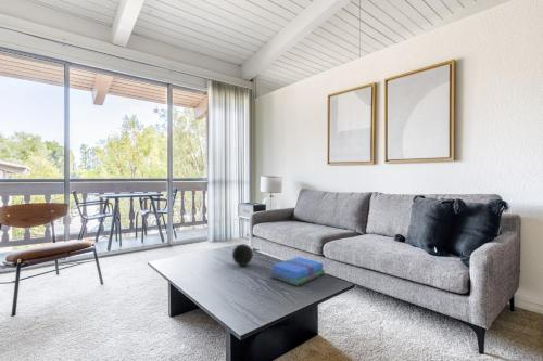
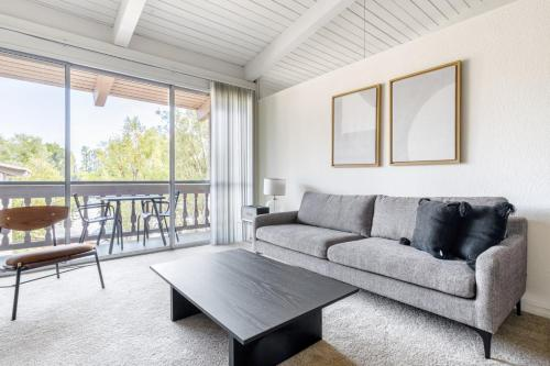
- books [270,256,326,286]
- decorative ball [231,243,254,267]
